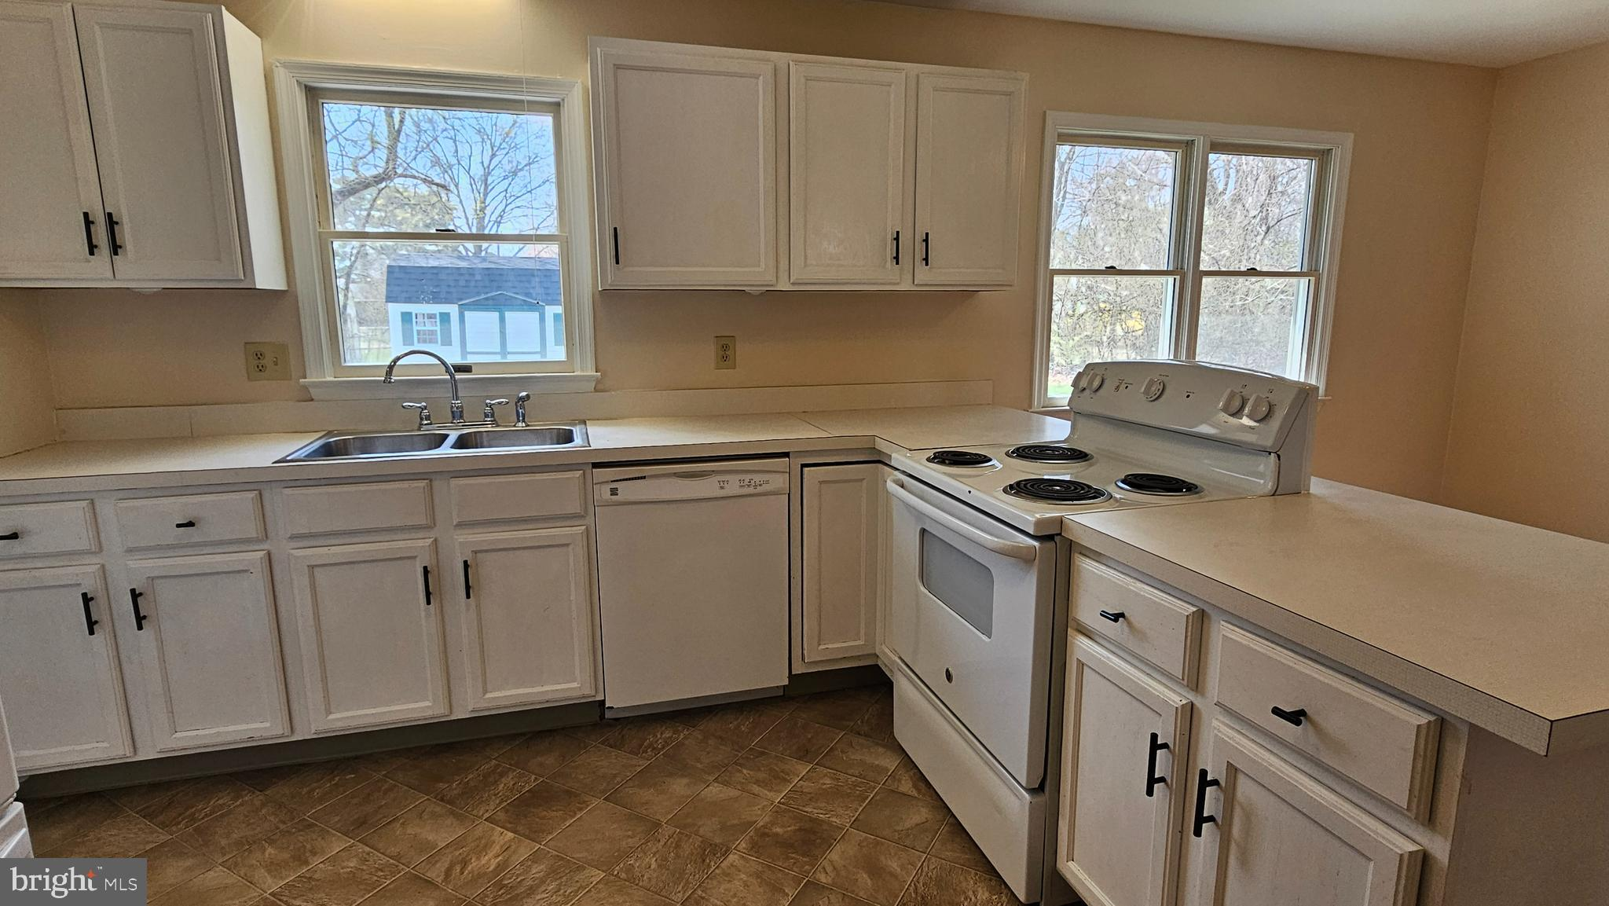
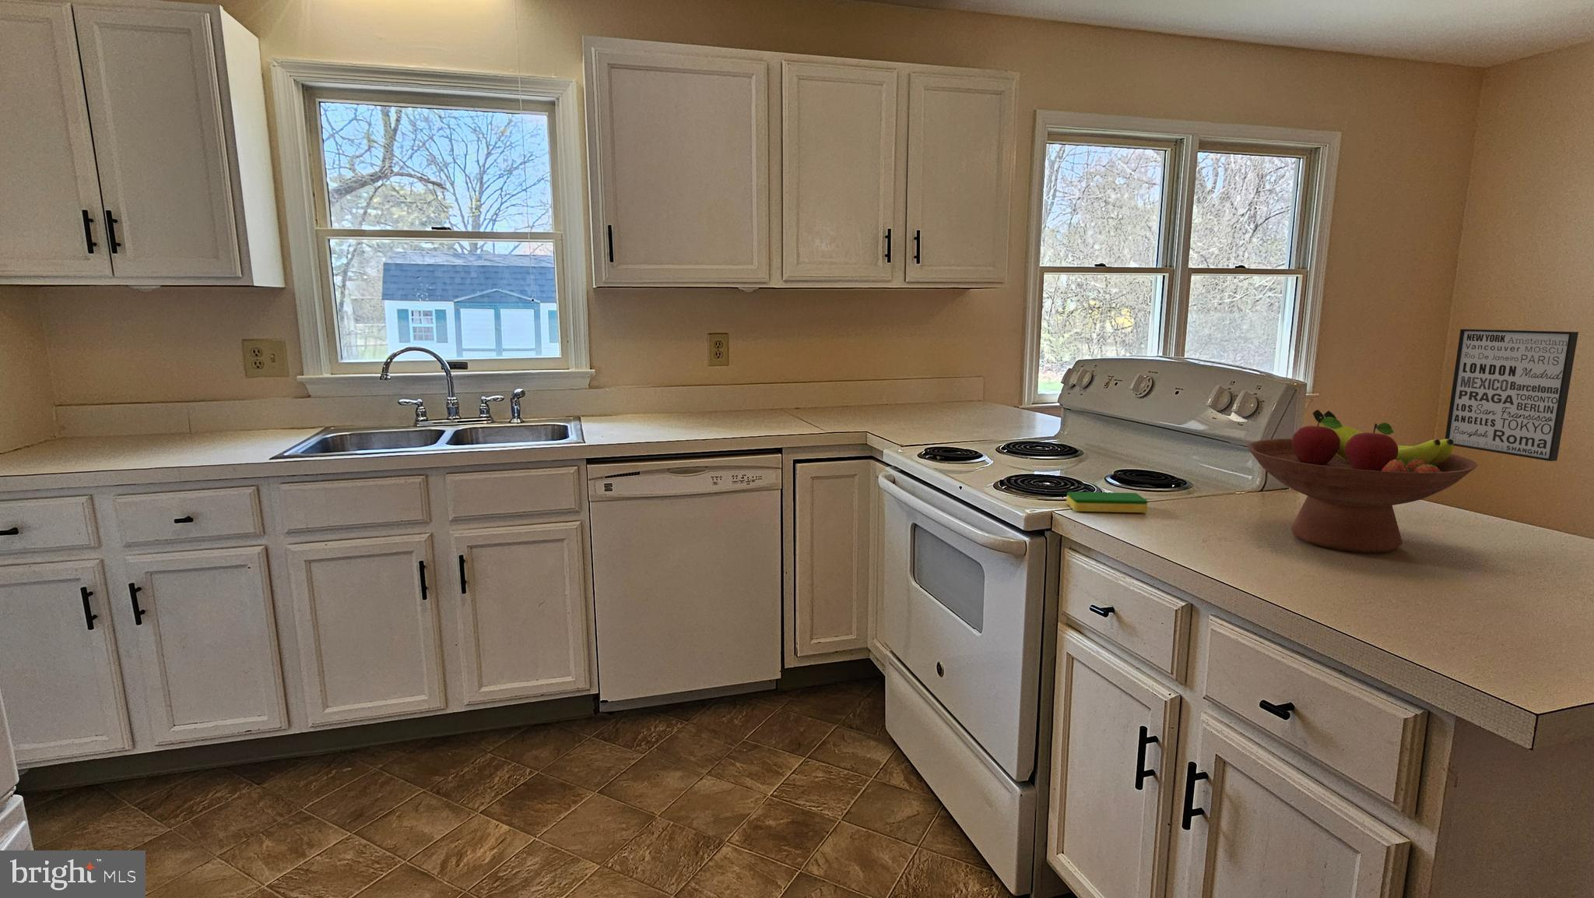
+ fruit bowl [1246,408,1478,553]
+ wall art [1445,327,1579,462]
+ dish sponge [1065,491,1148,514]
